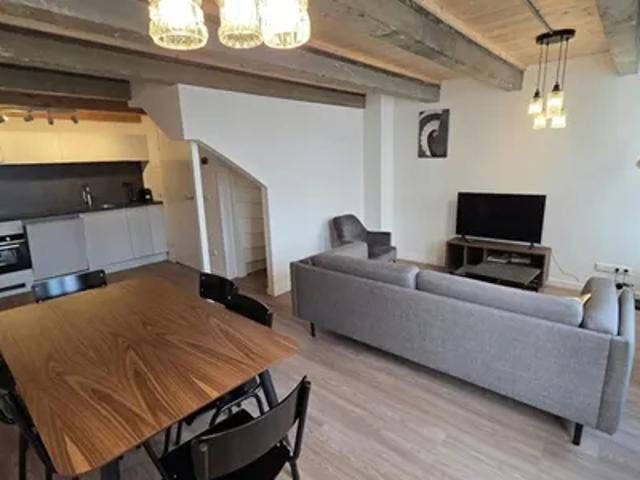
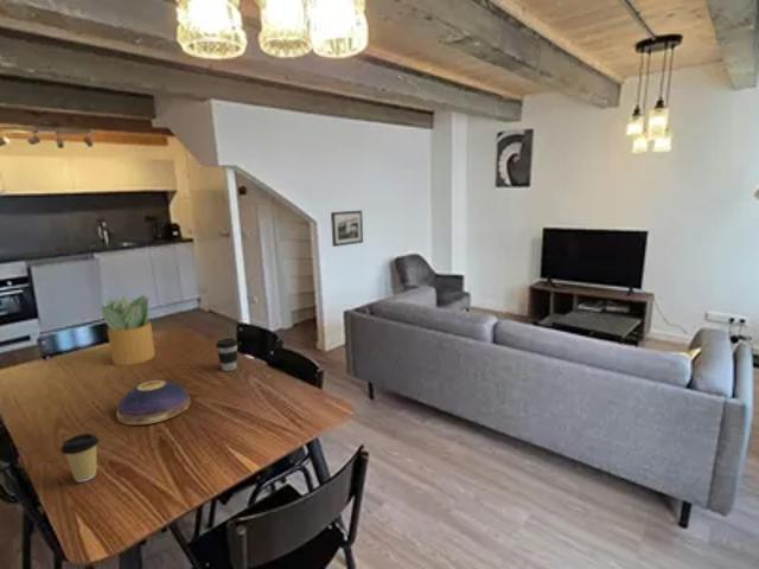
+ potted plant [95,294,157,366]
+ coffee cup [60,433,100,484]
+ picture frame [330,210,364,248]
+ coffee cup [215,337,238,372]
+ decorative bowl [115,379,192,426]
